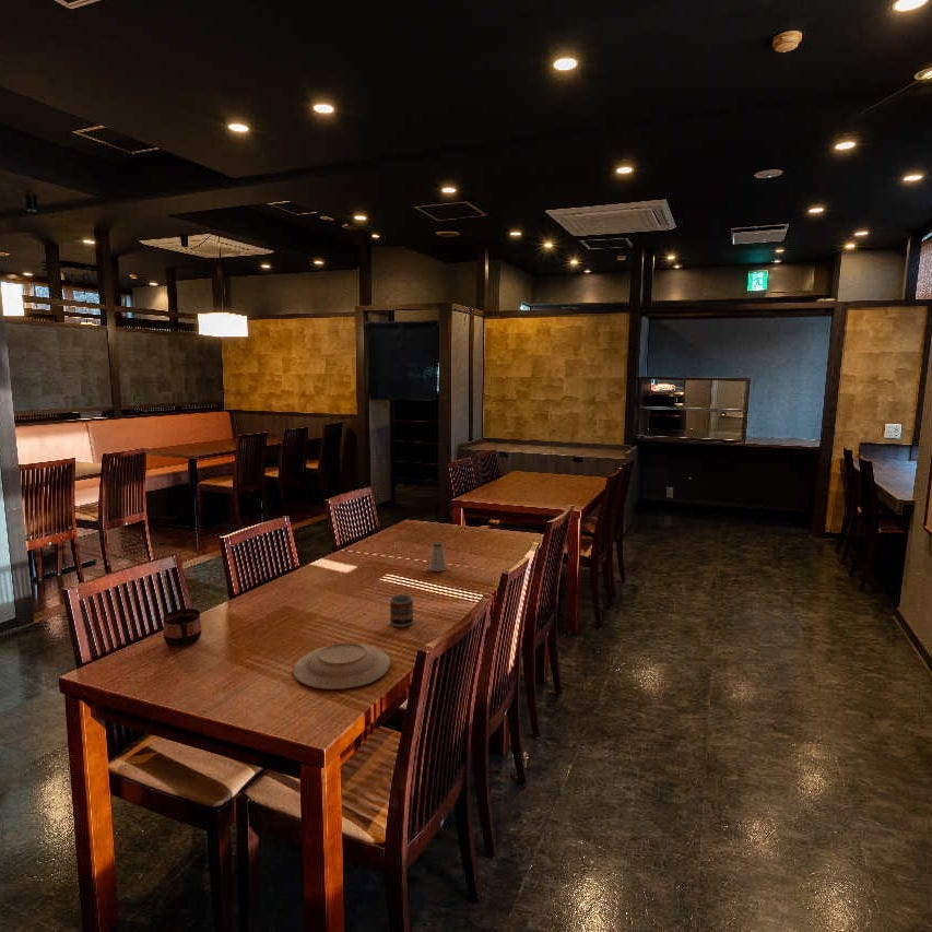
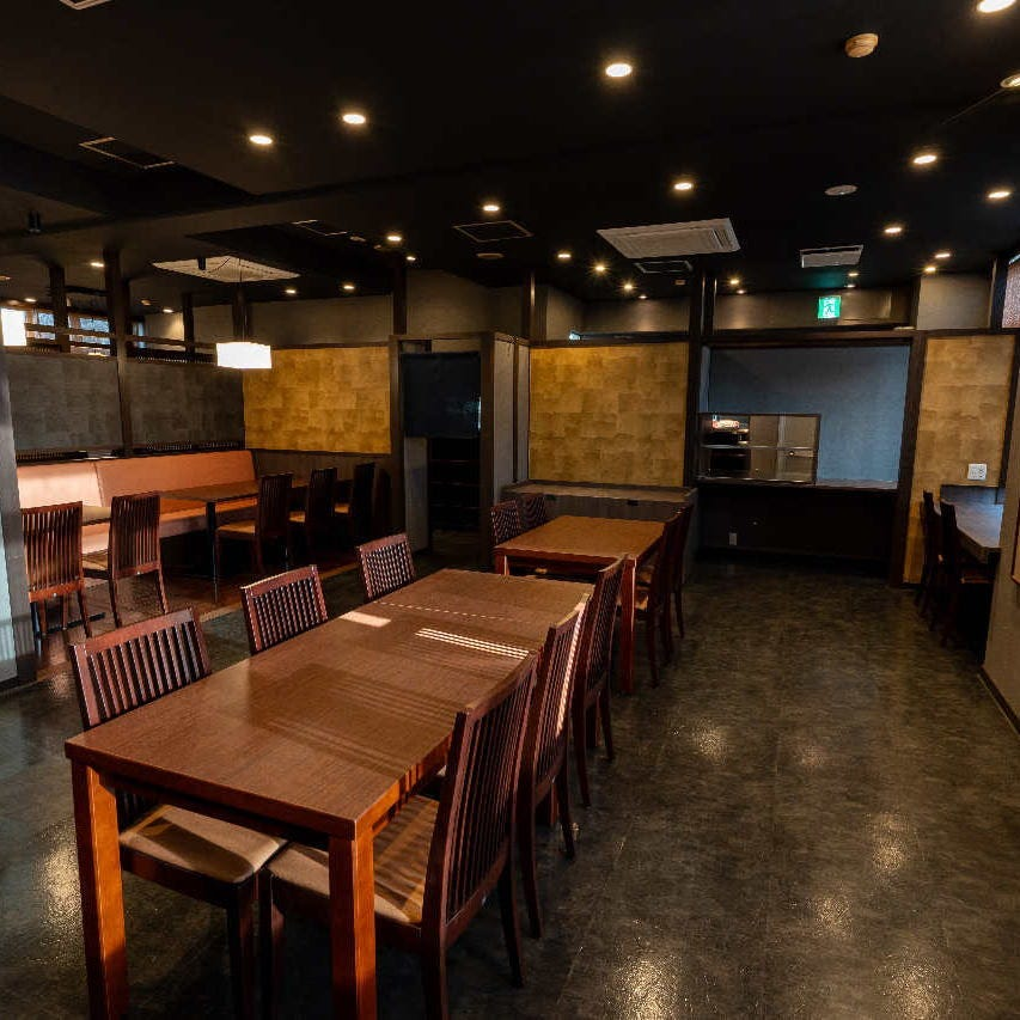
- plate [292,641,391,691]
- cup [389,593,414,628]
- saltshaker [427,542,448,573]
- cup [162,607,202,648]
